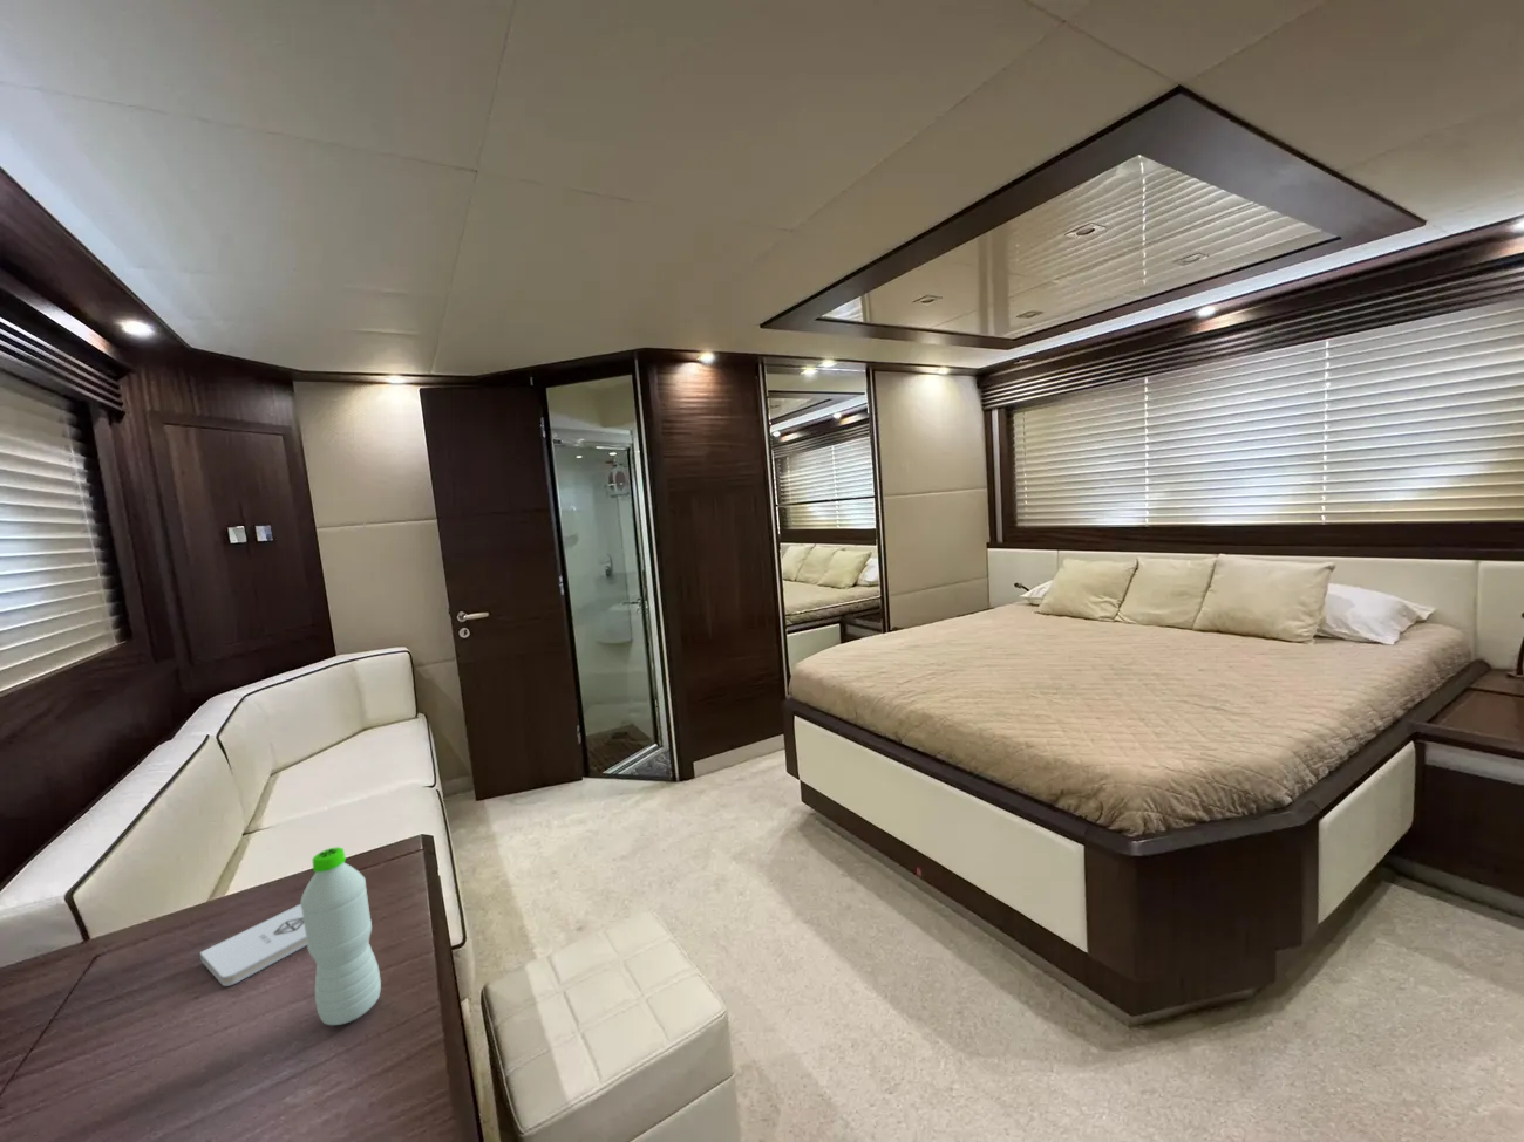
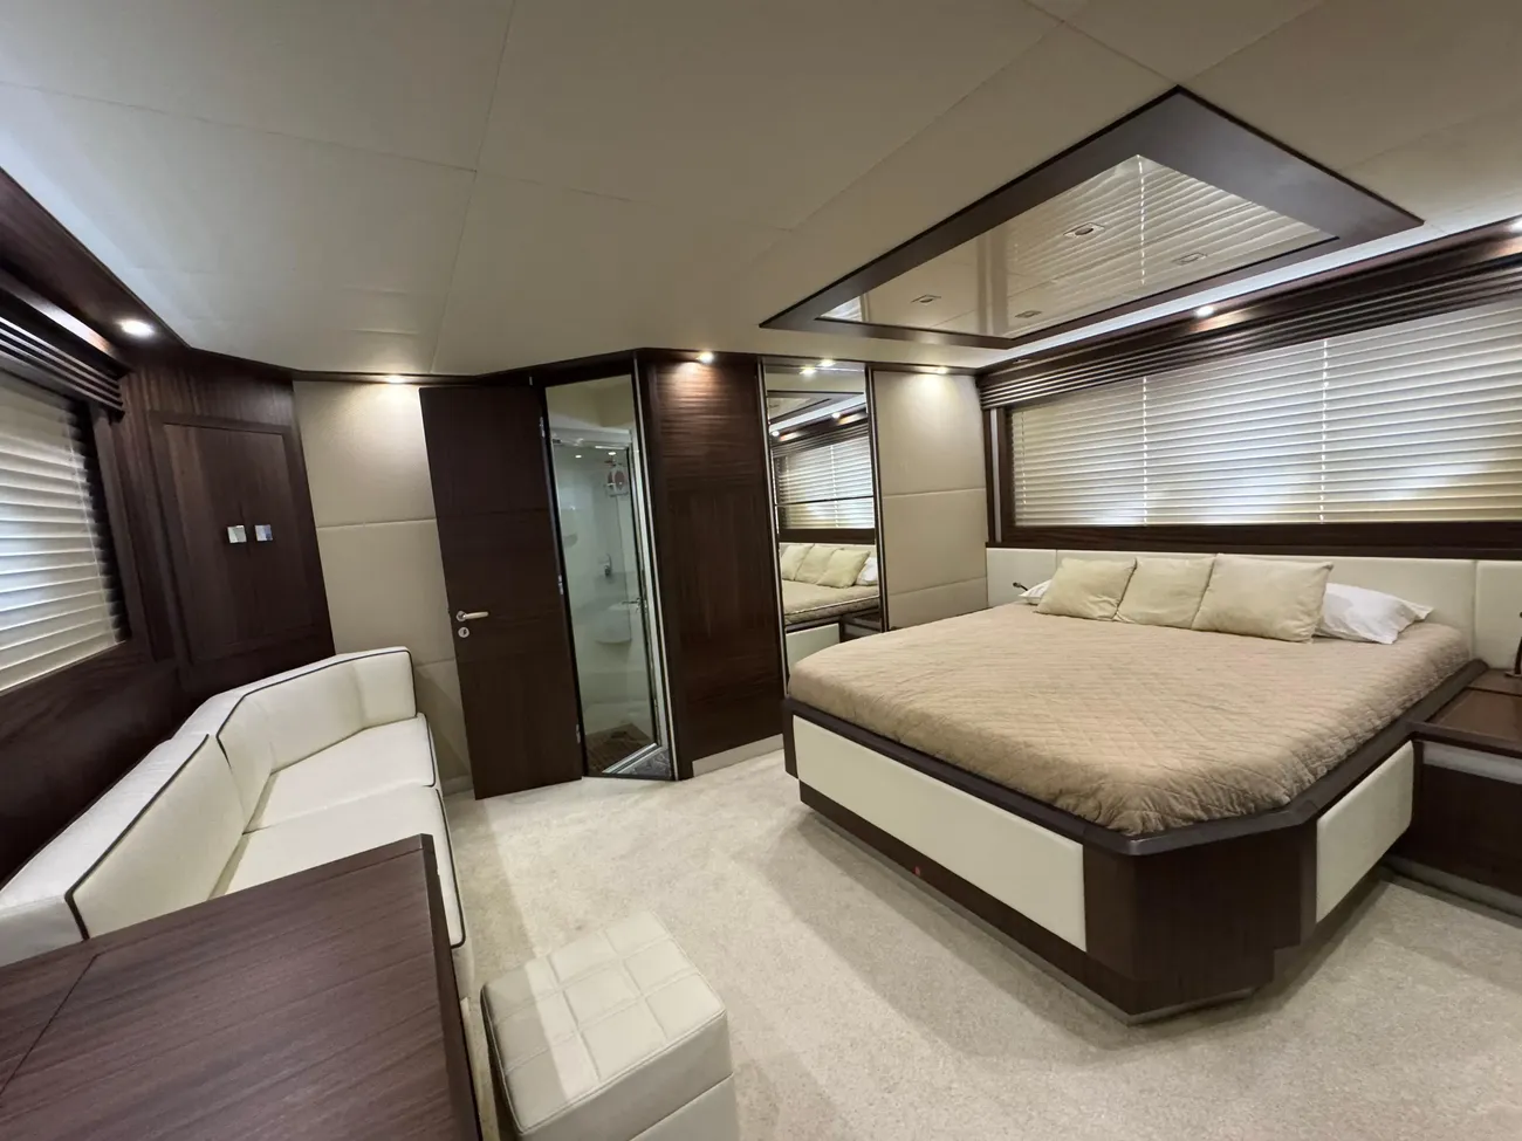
- notepad [199,903,308,987]
- water bottle [300,846,382,1026]
